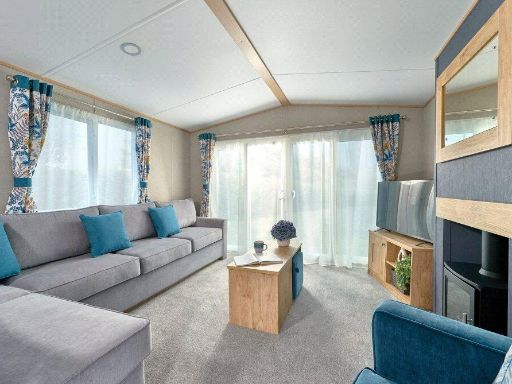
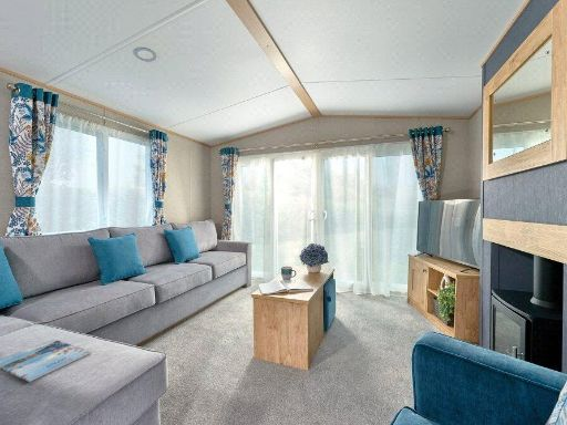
+ magazine [0,339,92,383]
